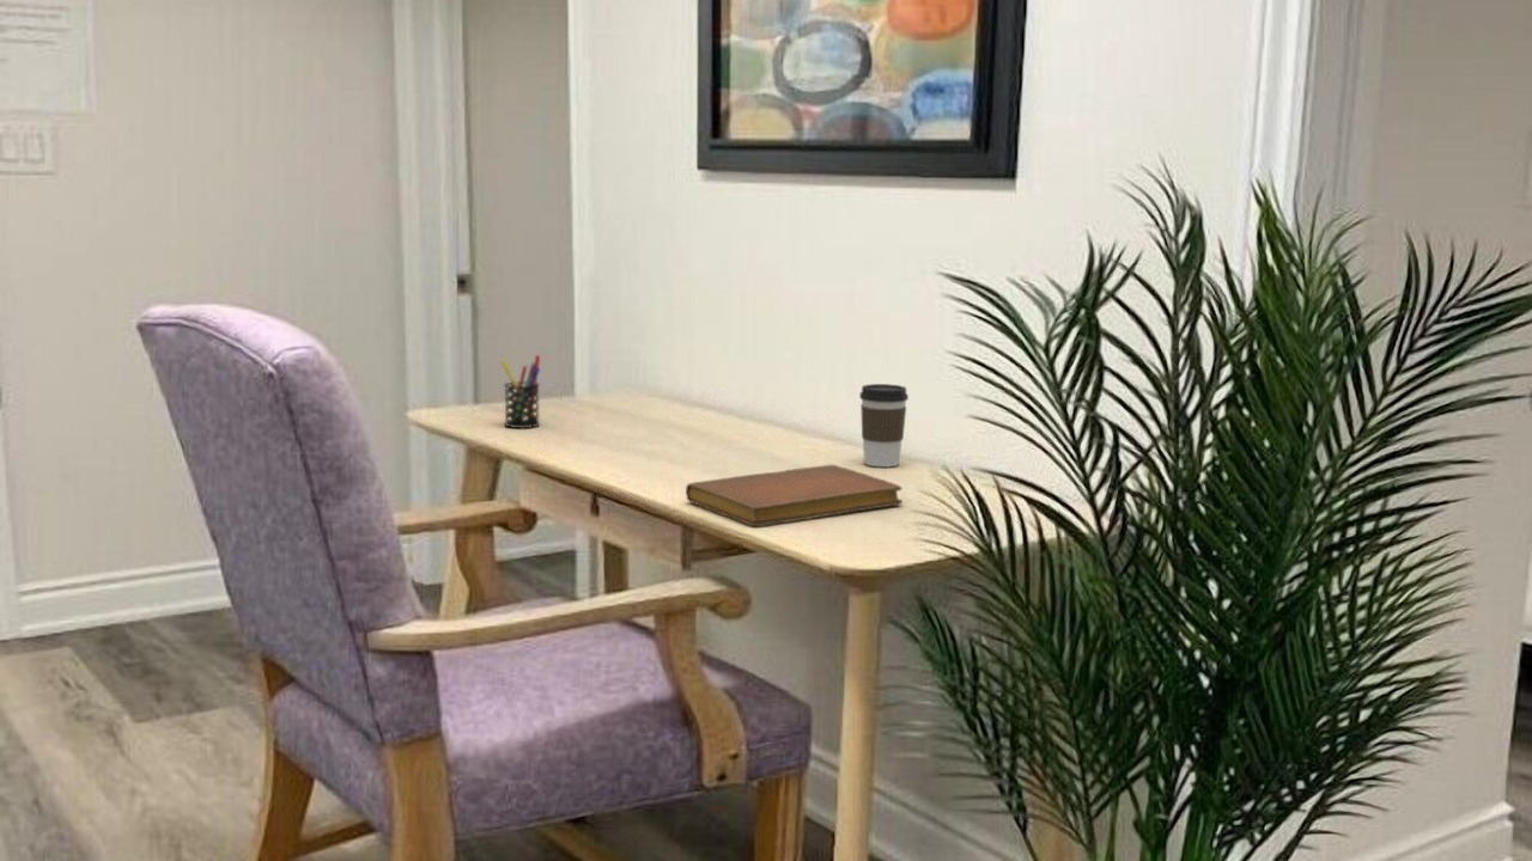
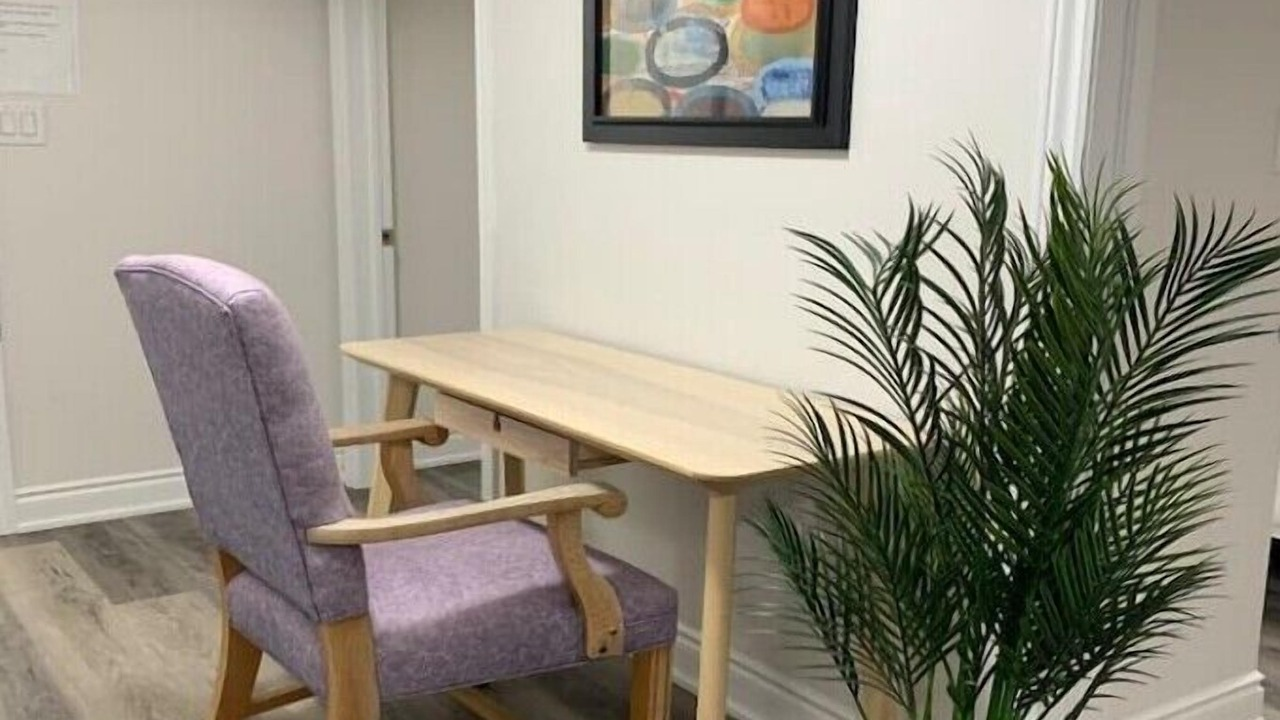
- pen holder [499,354,541,429]
- coffee cup [858,383,910,468]
- notebook [685,464,904,527]
